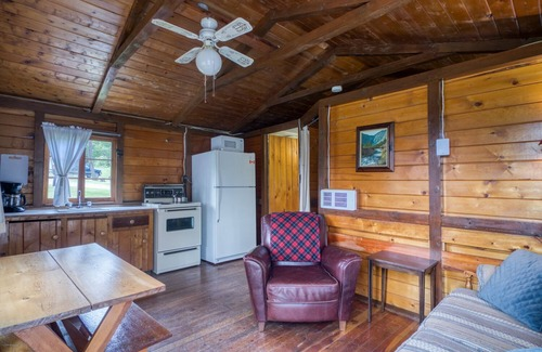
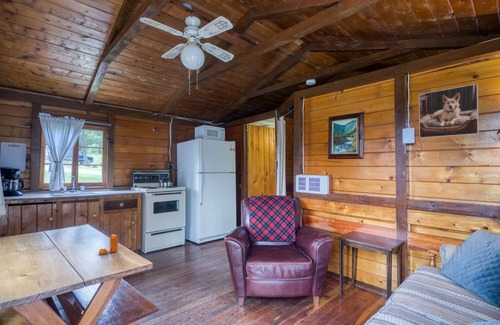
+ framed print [418,83,480,139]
+ pepper shaker [98,234,119,256]
